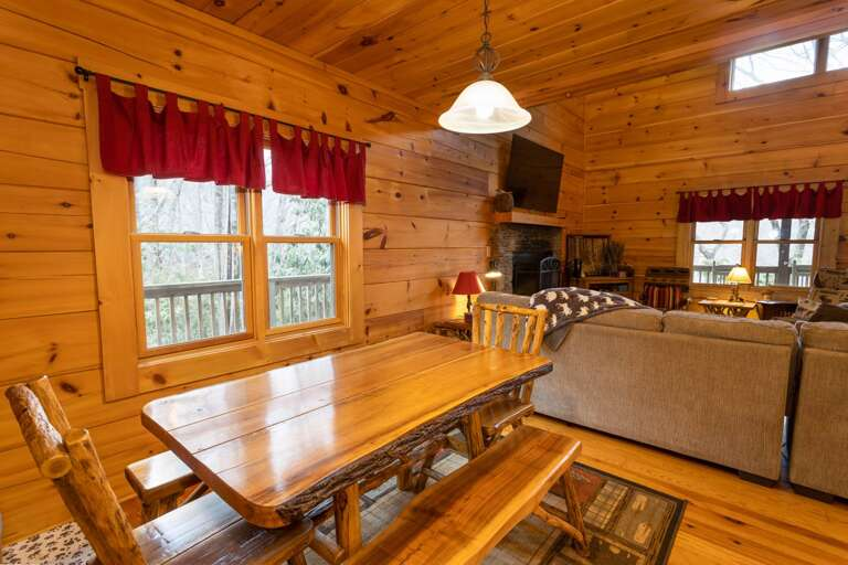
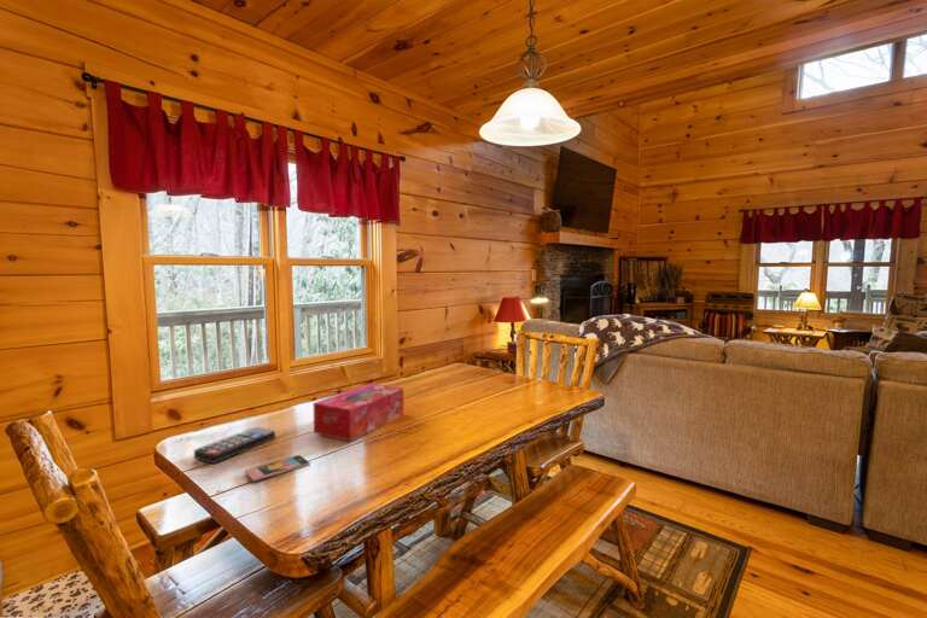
+ smartphone [244,454,311,483]
+ remote control [193,426,276,465]
+ tissue box [313,383,404,443]
